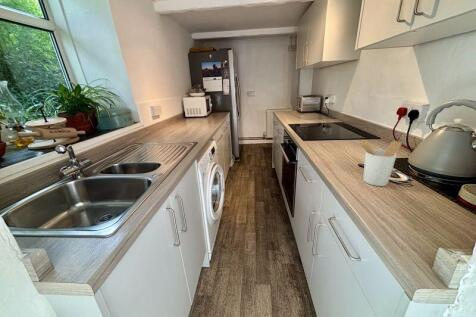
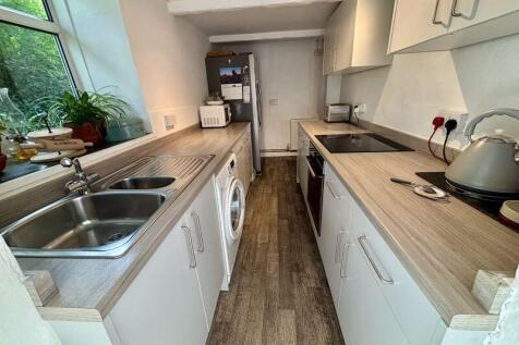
- utensil holder [358,139,402,187]
